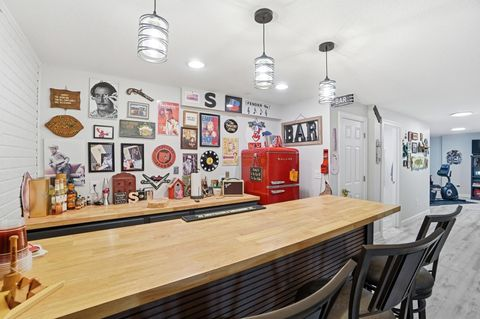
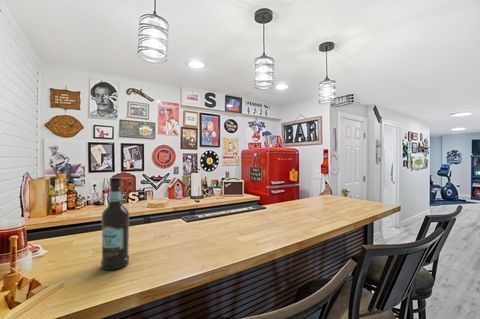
+ root beer [100,177,130,271]
